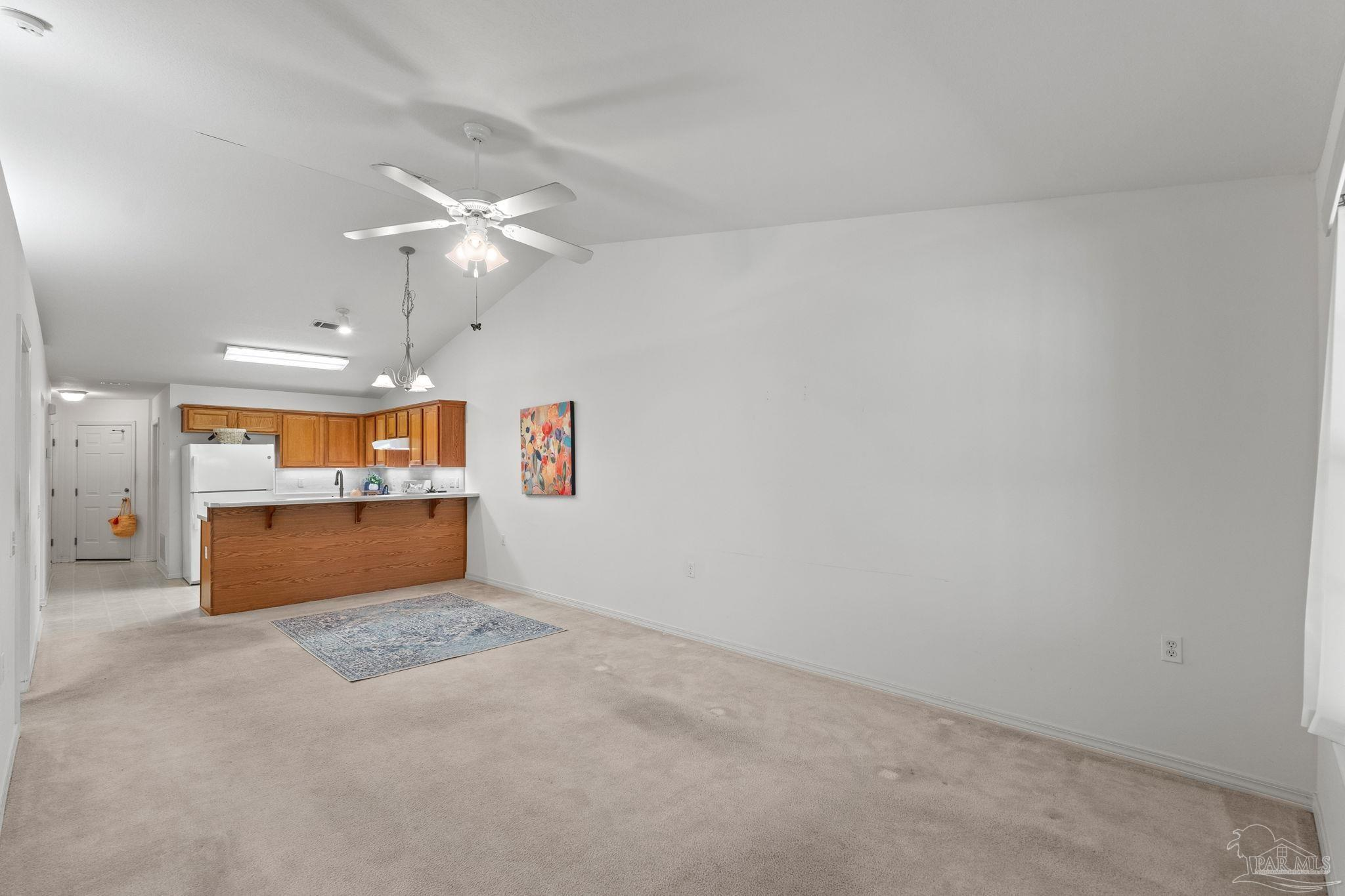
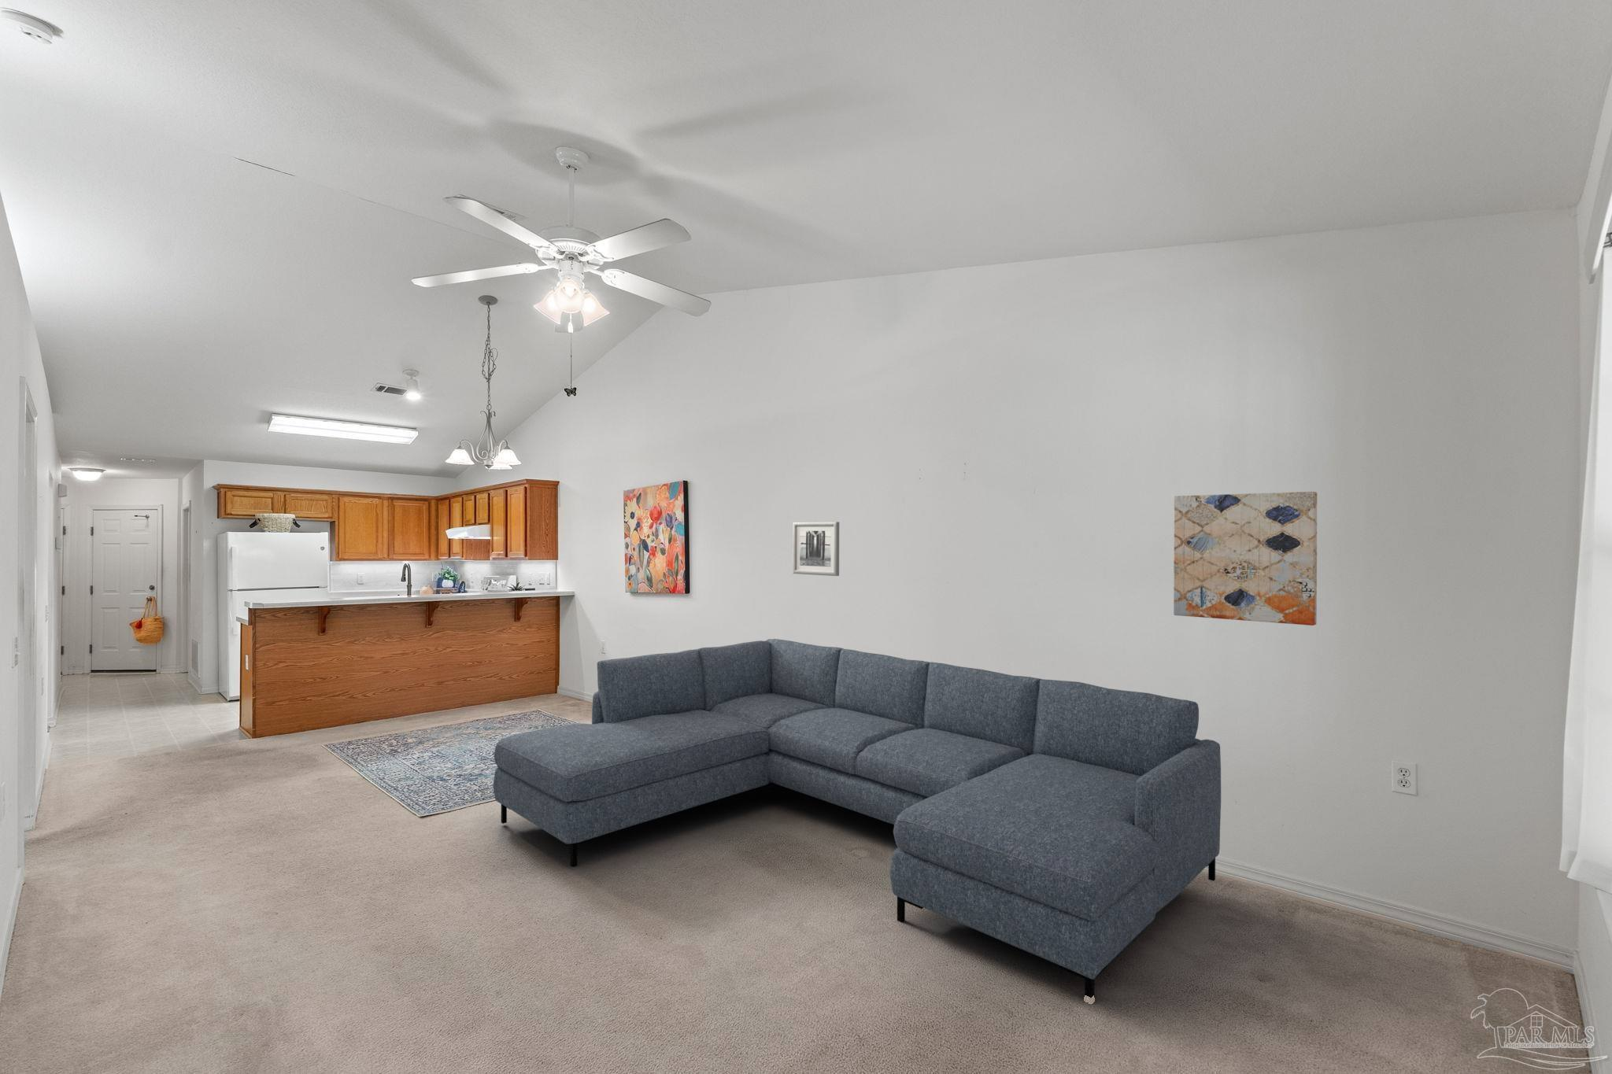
+ wall art [792,521,840,577]
+ sofa [491,638,1221,997]
+ wall art [1173,491,1317,627]
